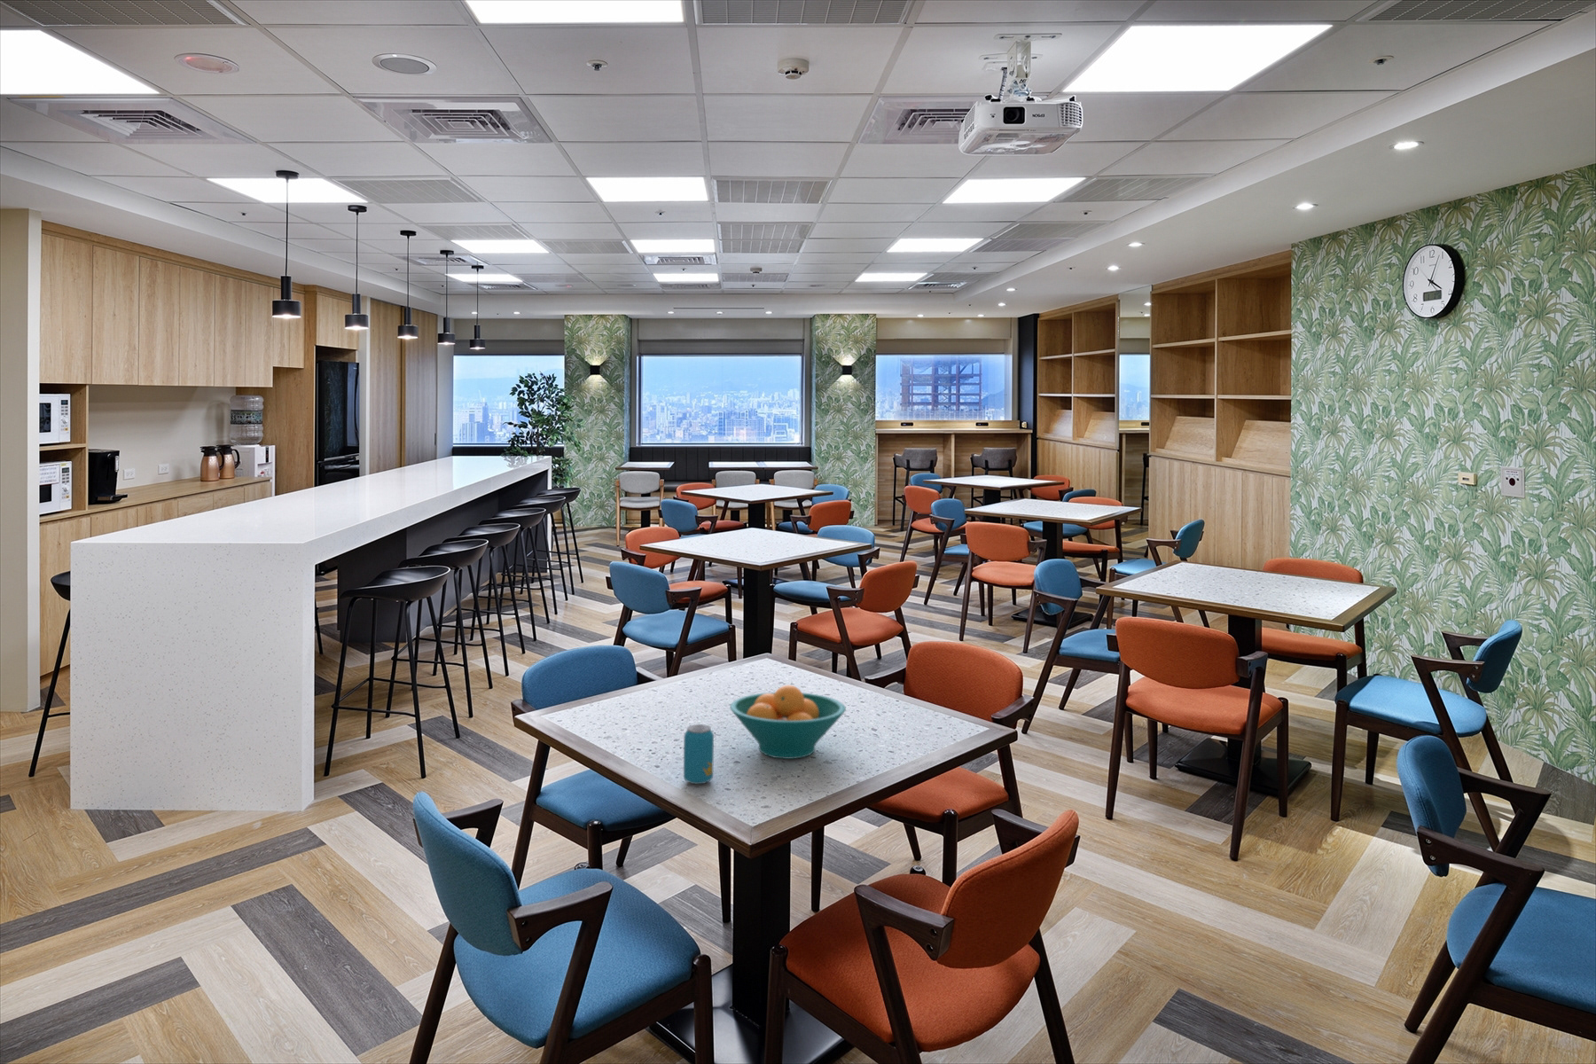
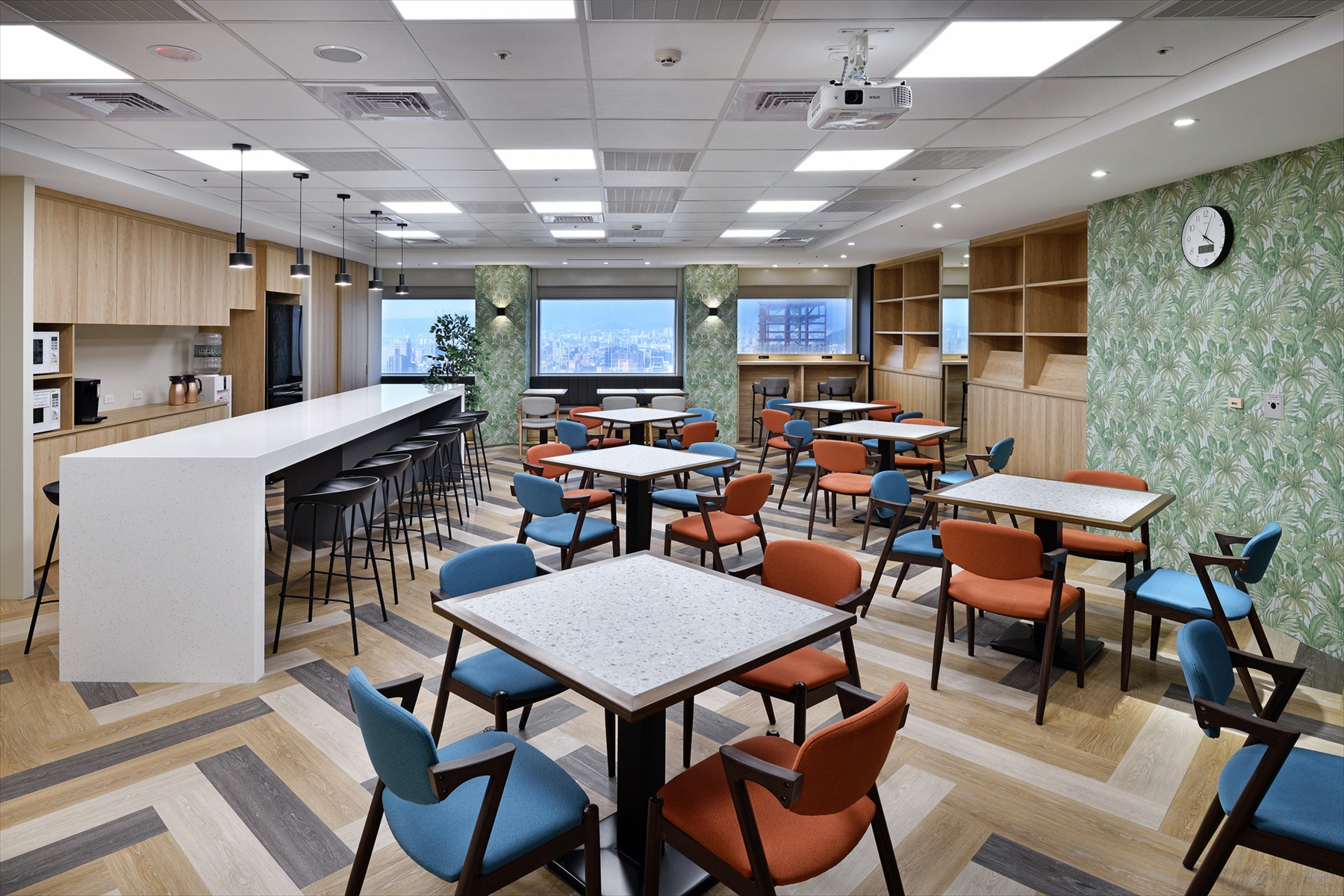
- beverage can [683,723,715,785]
- fruit bowl [729,684,847,760]
